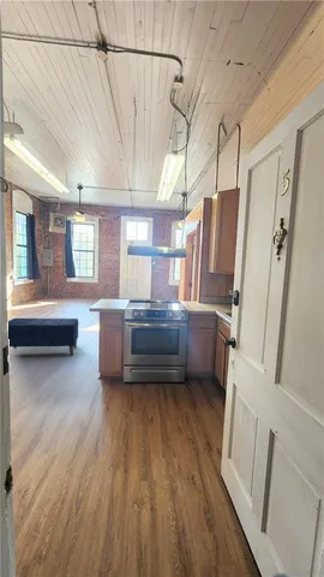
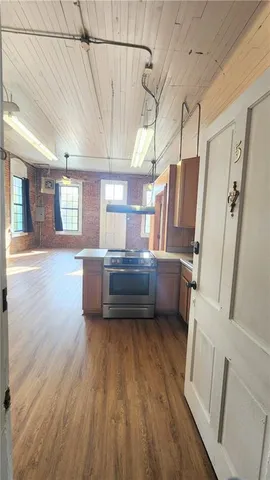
- bench [7,317,79,357]
